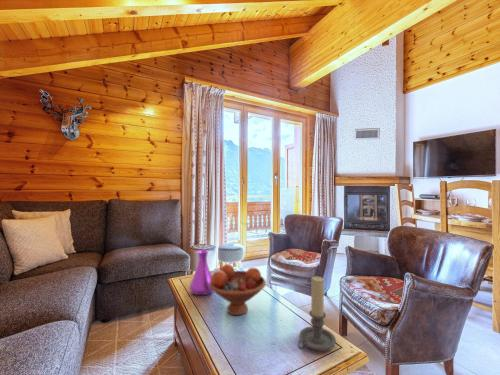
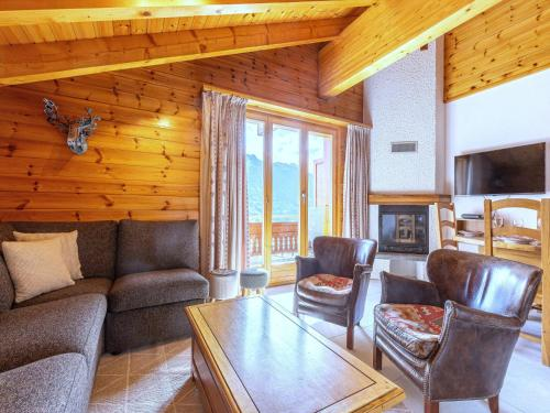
- vase [189,249,214,296]
- candle holder [297,275,337,352]
- fruit bowl [209,263,267,316]
